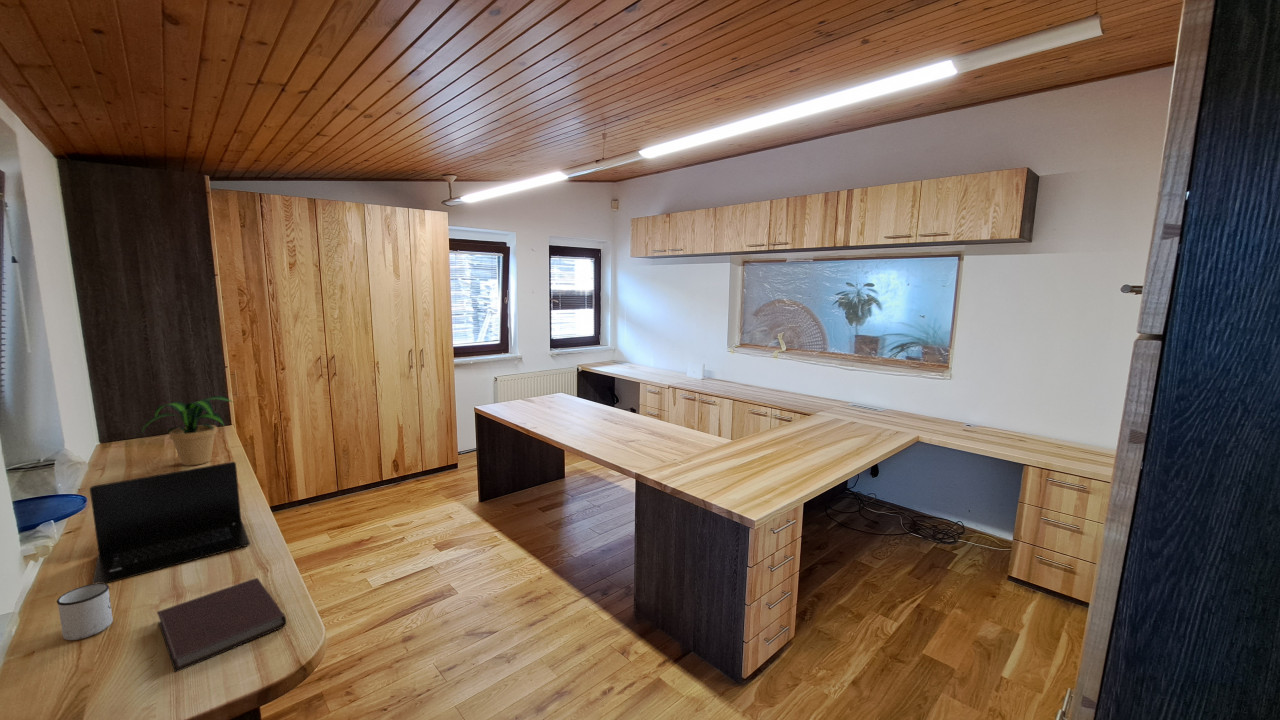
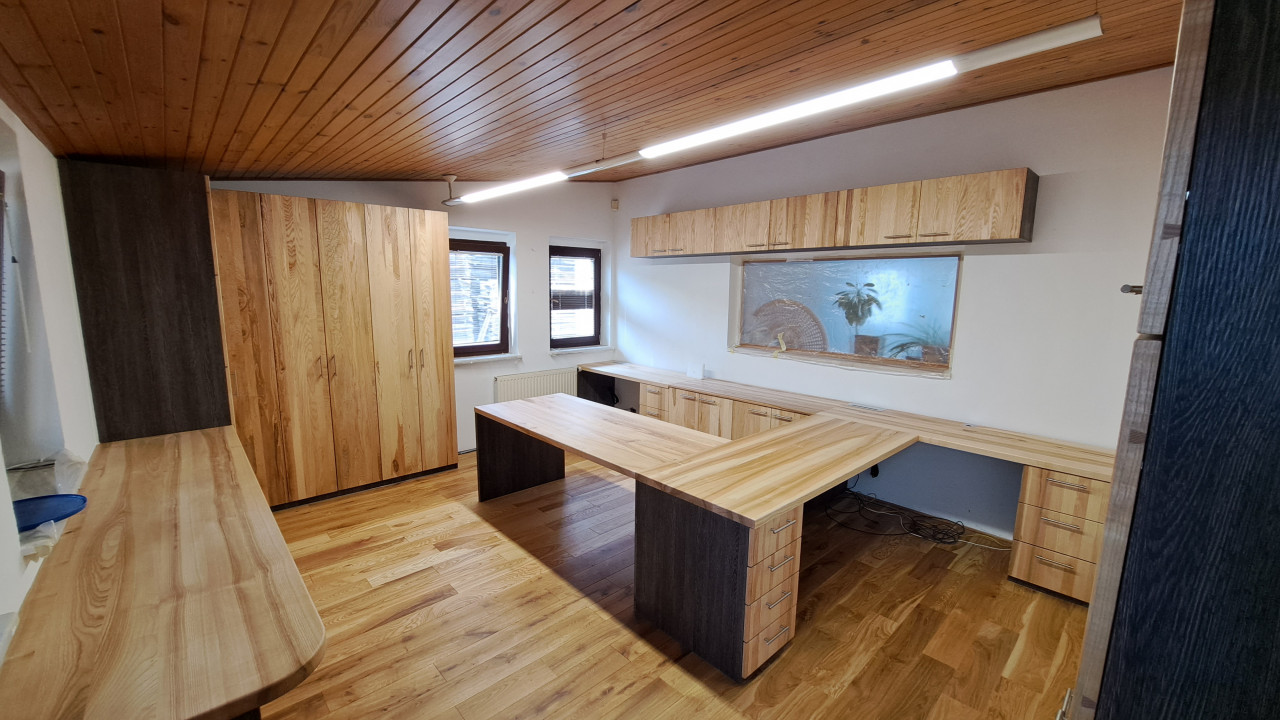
- mug [56,583,114,641]
- laptop [89,461,251,584]
- notebook [156,577,287,673]
- potted plant [141,395,237,467]
